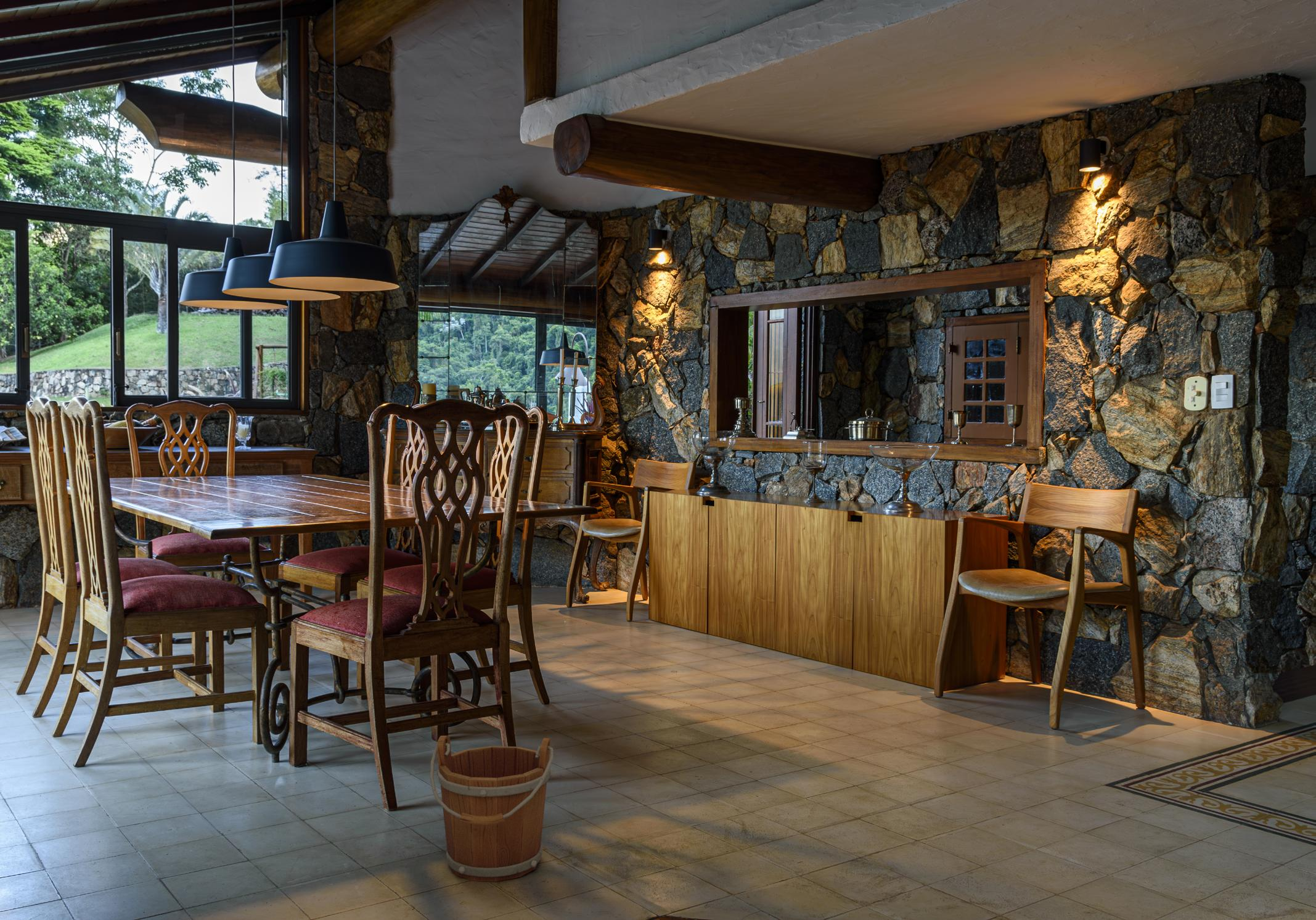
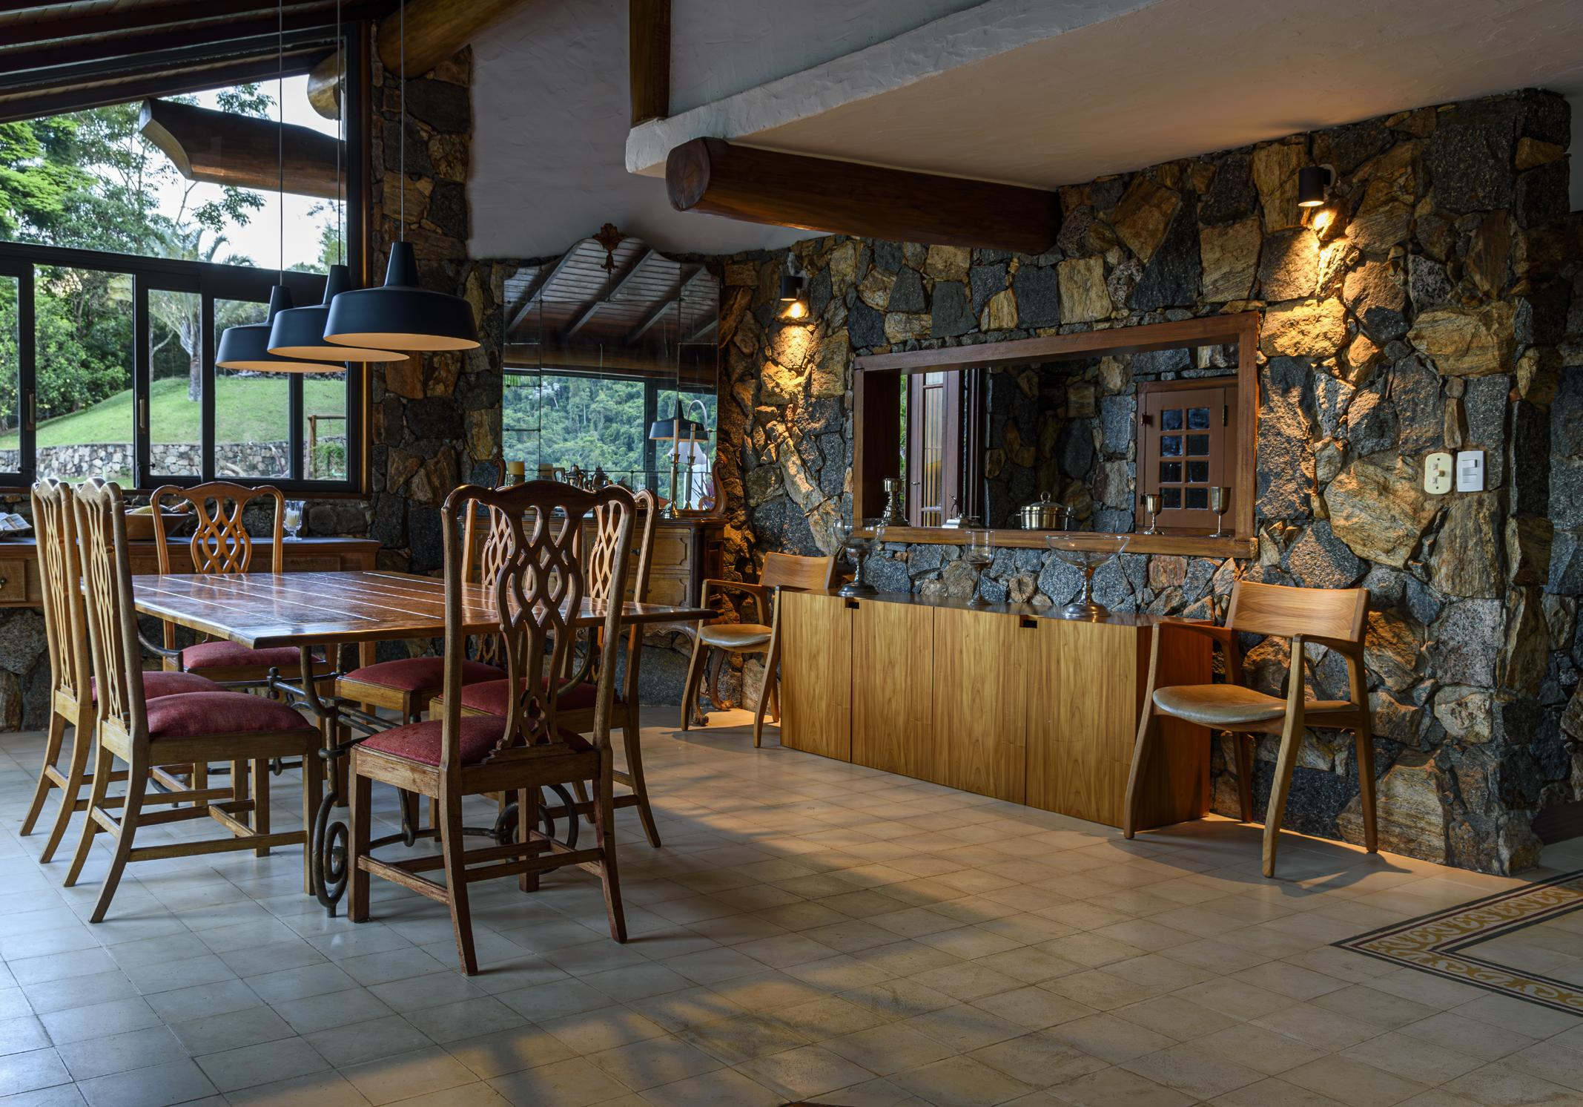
- bucket [430,735,554,882]
